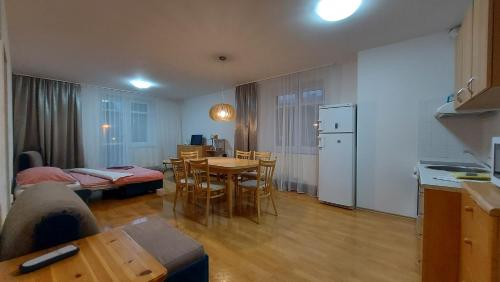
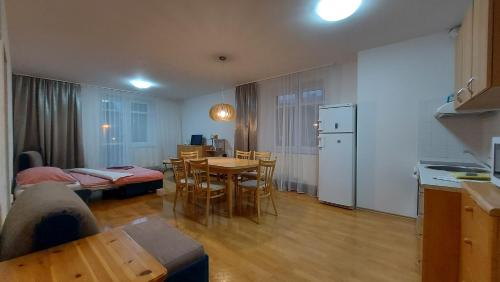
- remote control [18,244,81,273]
